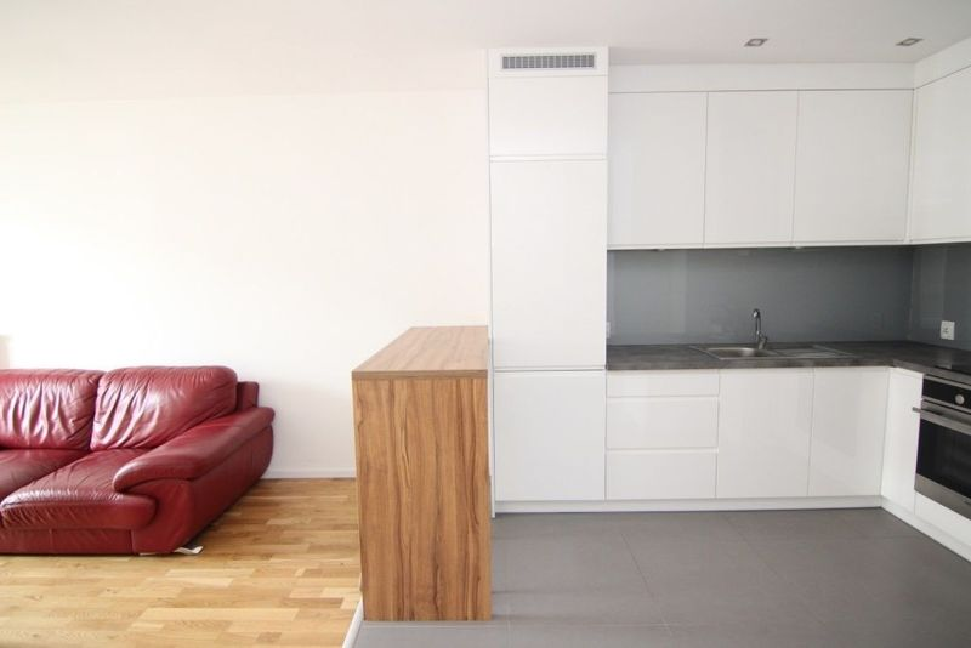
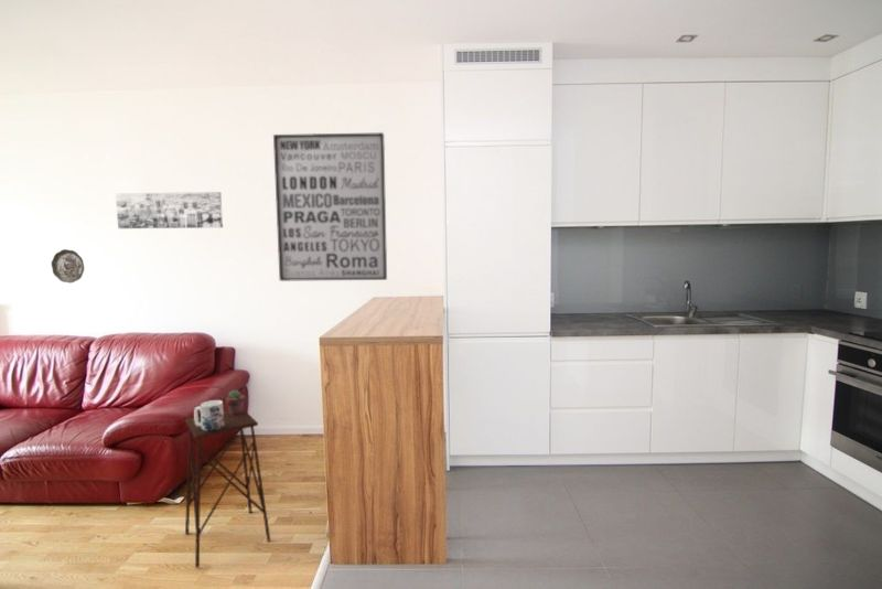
+ side table [184,407,271,569]
+ wall art [272,131,388,282]
+ decorative plate [51,248,85,283]
+ mug [193,399,225,431]
+ potted succulent [225,389,246,416]
+ wall art [115,191,224,229]
